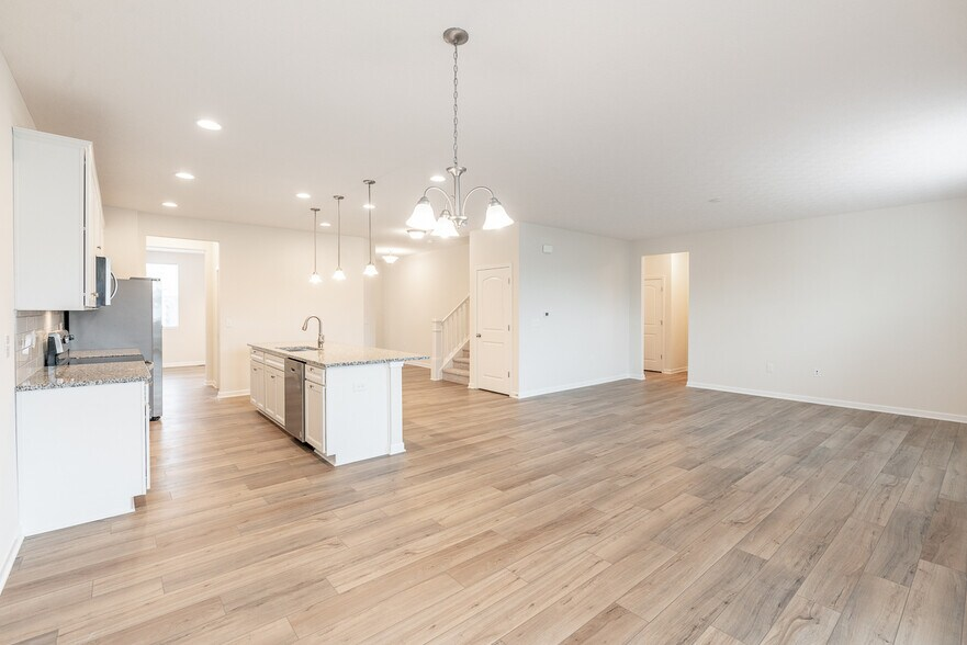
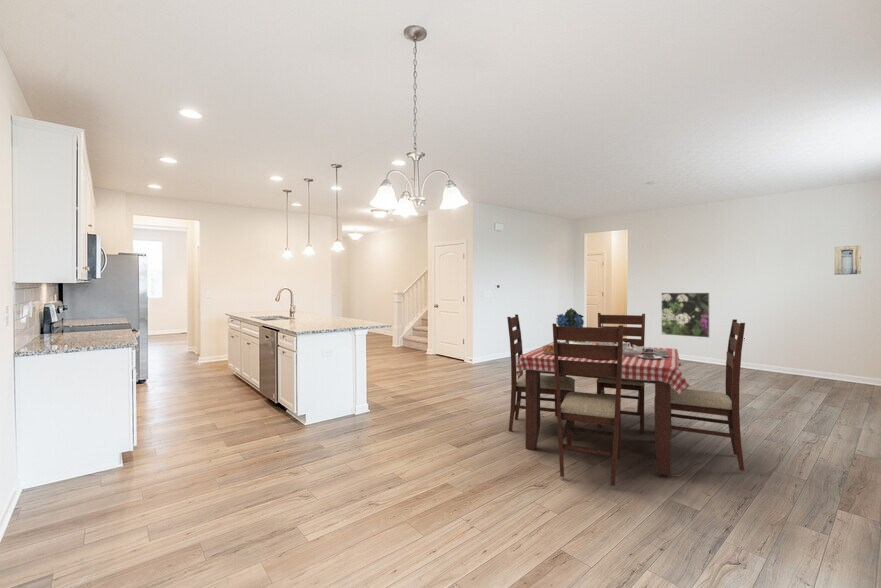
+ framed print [660,292,711,339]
+ wall art [833,244,862,276]
+ dining table [506,307,746,487]
